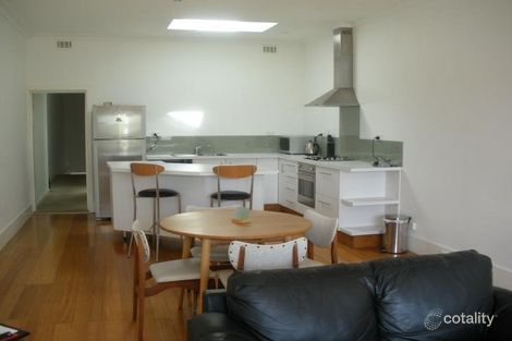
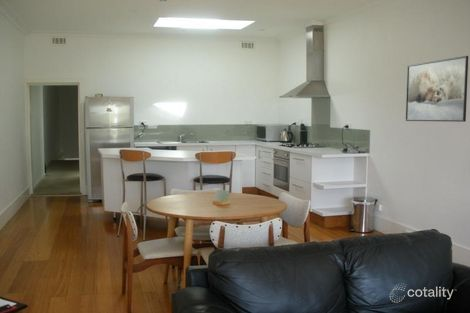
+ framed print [405,55,469,123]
